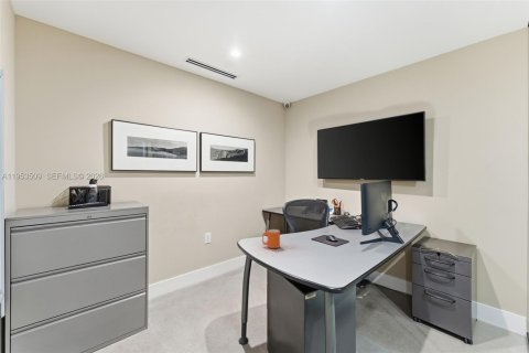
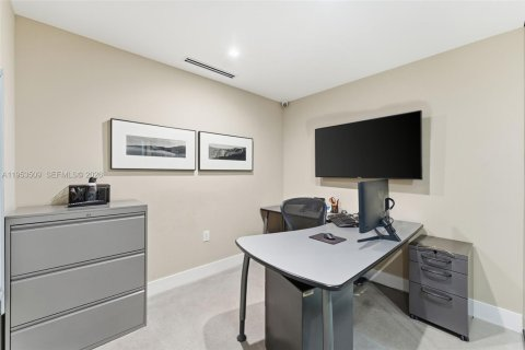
- mug [261,228,281,249]
